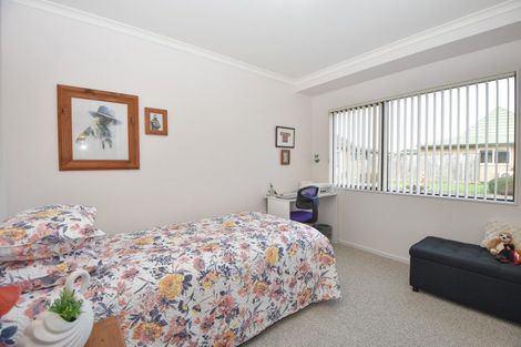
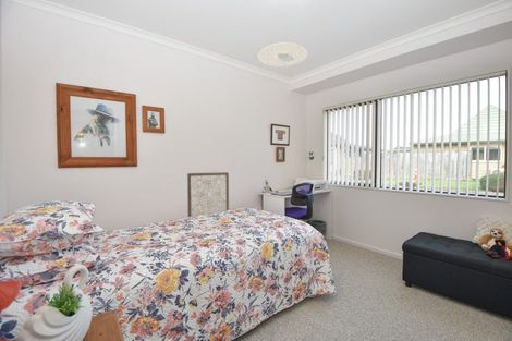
+ ceiling light [257,41,309,68]
+ wall art [186,171,230,218]
